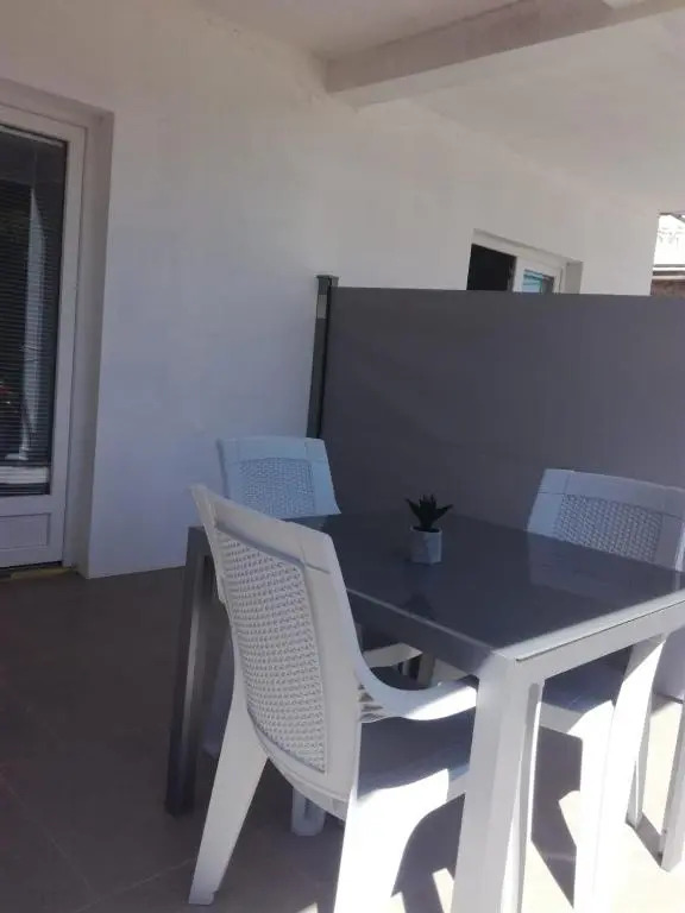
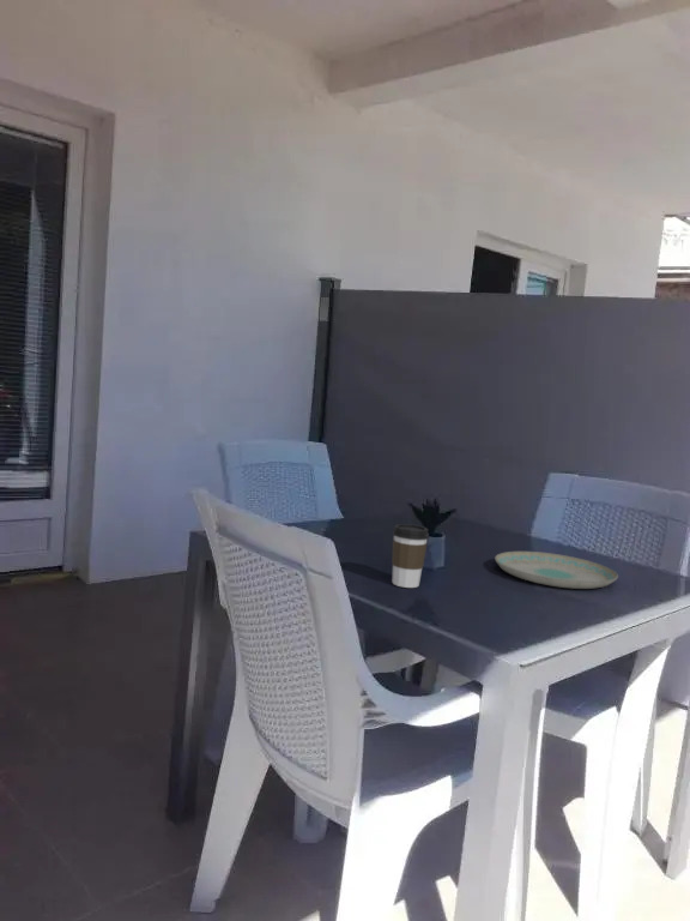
+ plate [494,550,619,590]
+ coffee cup [391,523,430,589]
